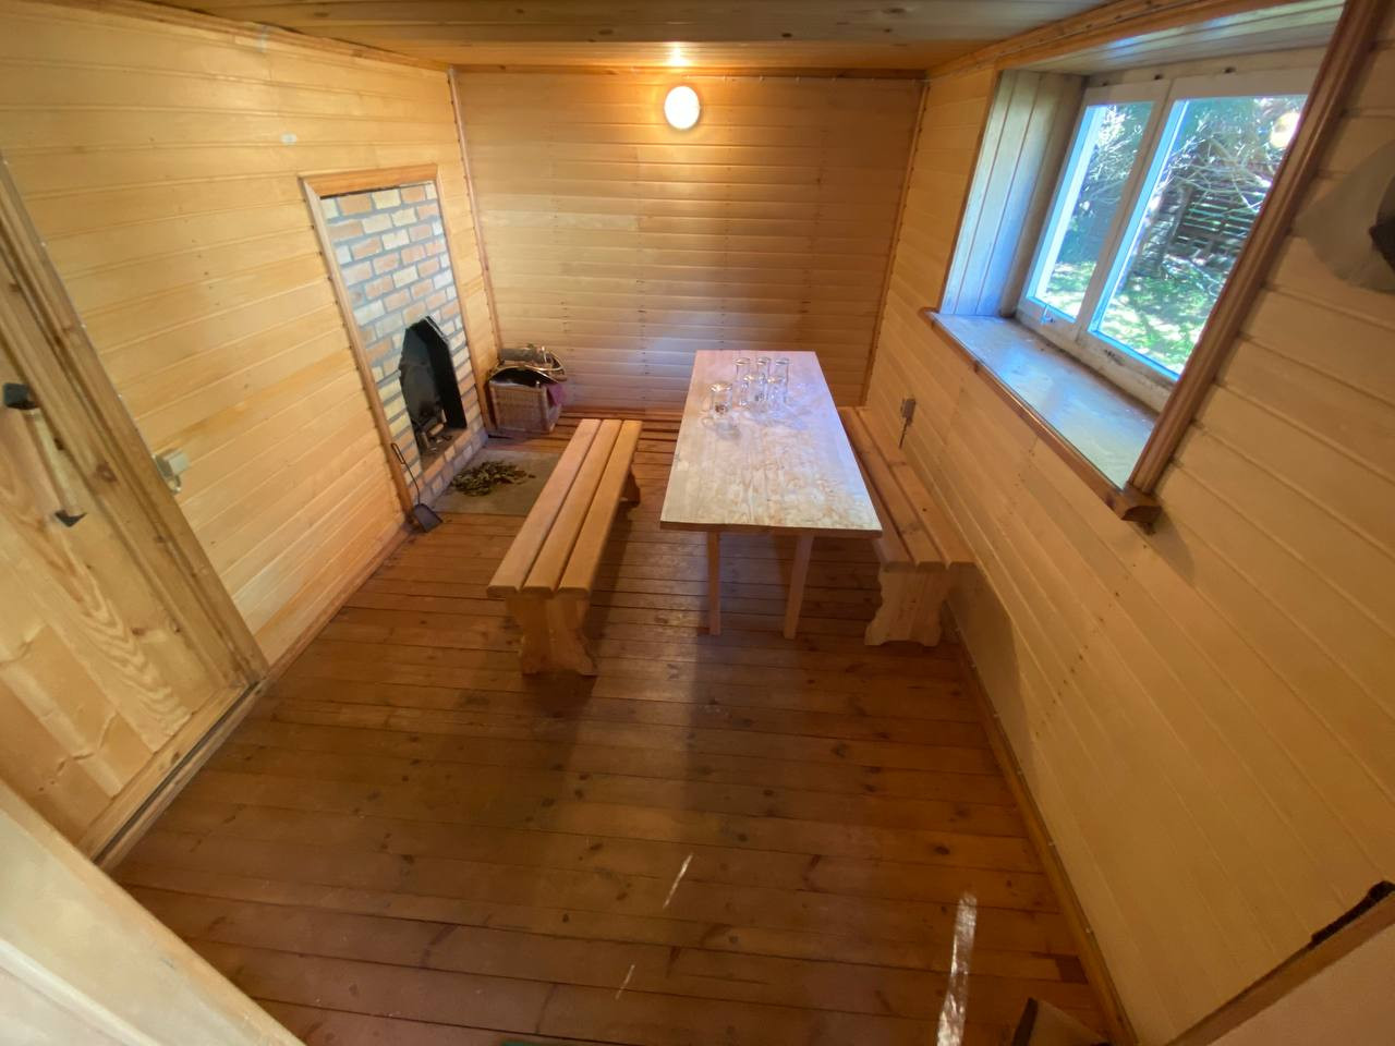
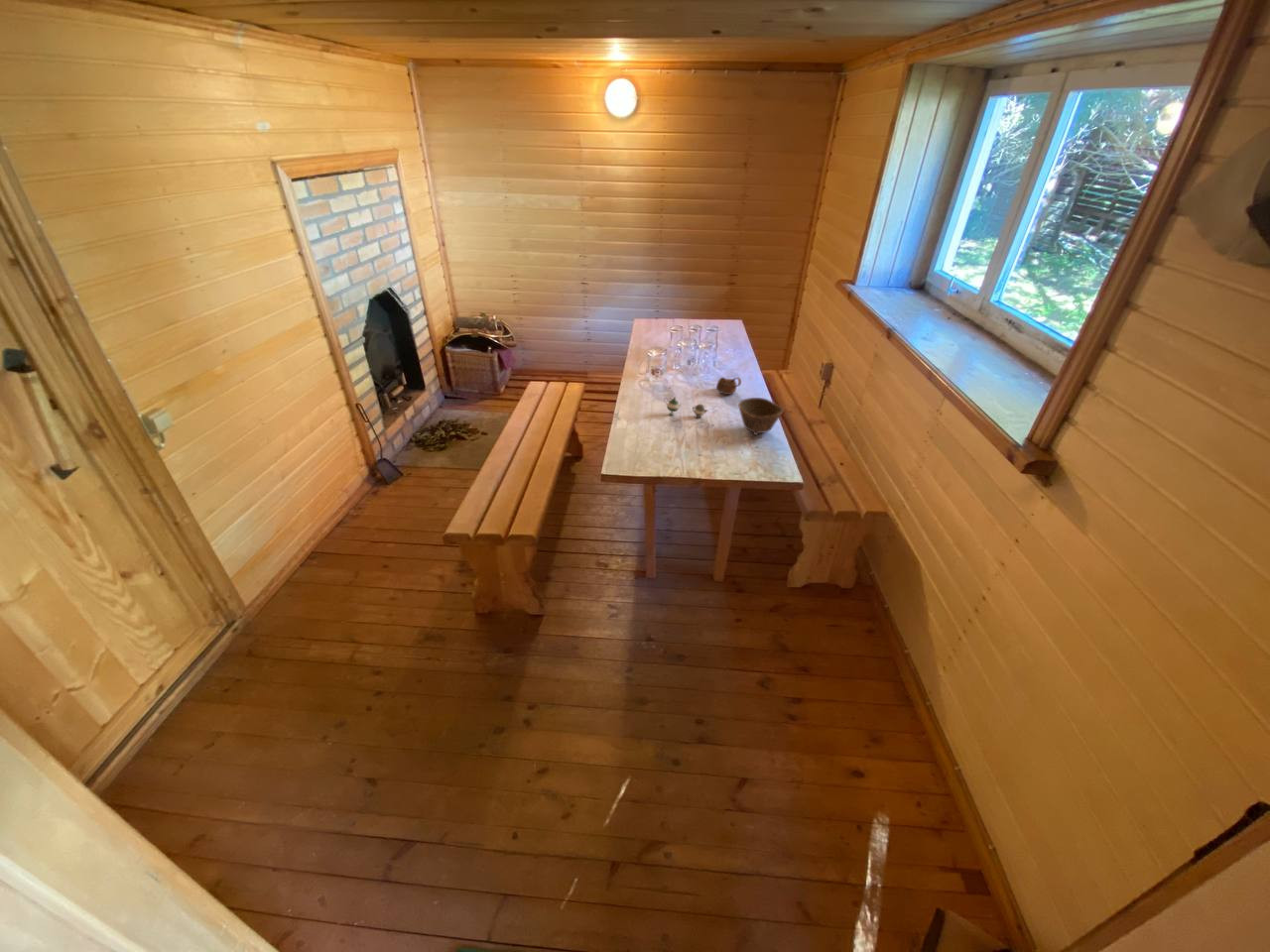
+ teapot [663,396,709,418]
+ bowl [737,397,785,436]
+ cup [715,376,742,396]
